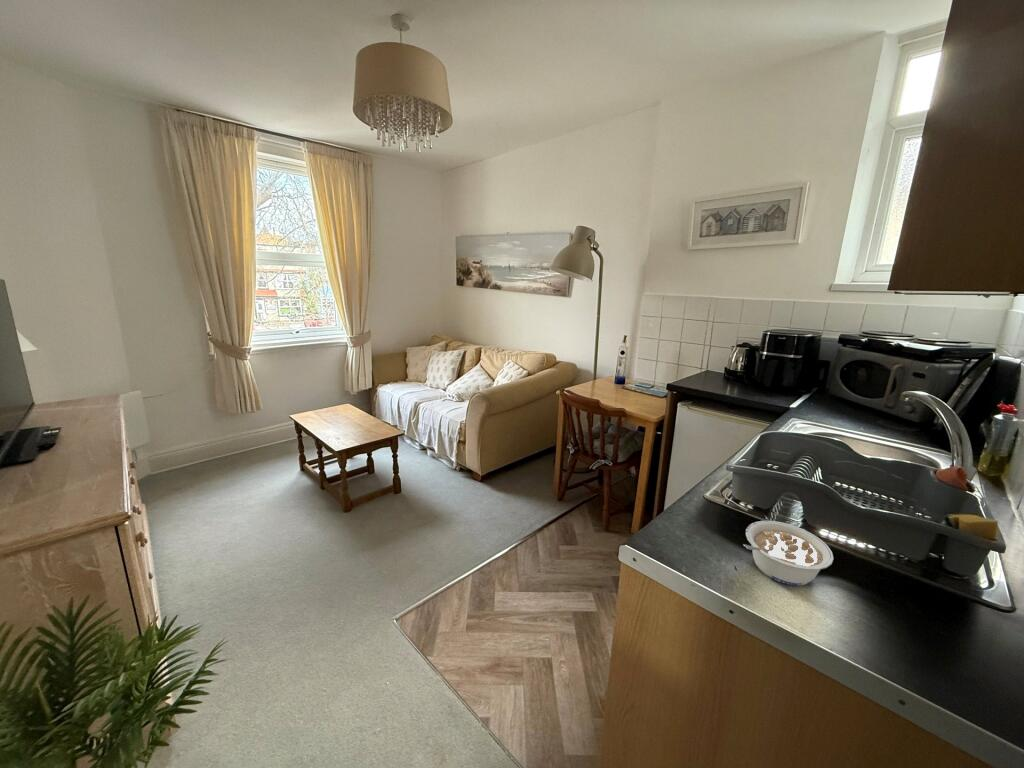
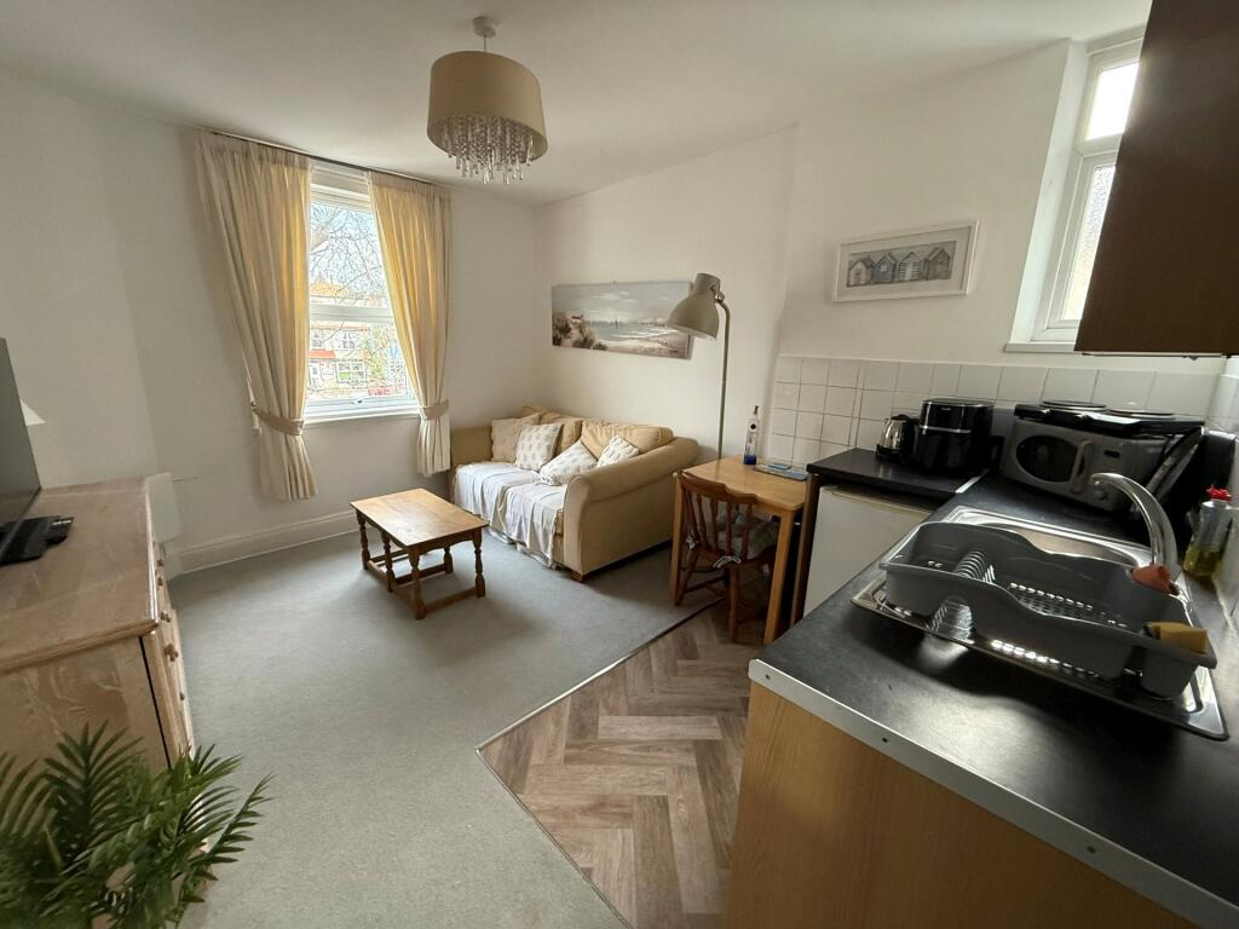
- legume [742,520,834,587]
